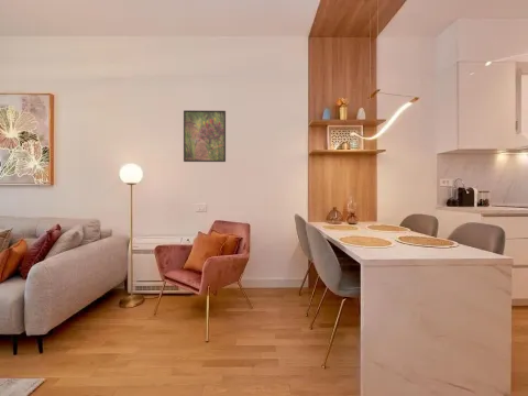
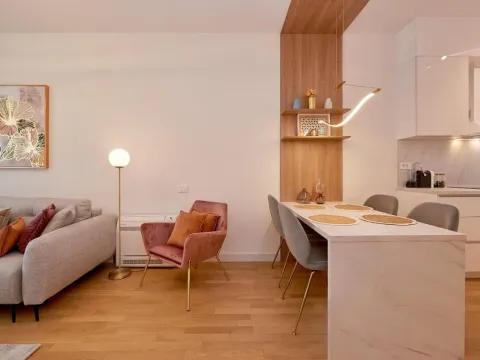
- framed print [183,109,227,163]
